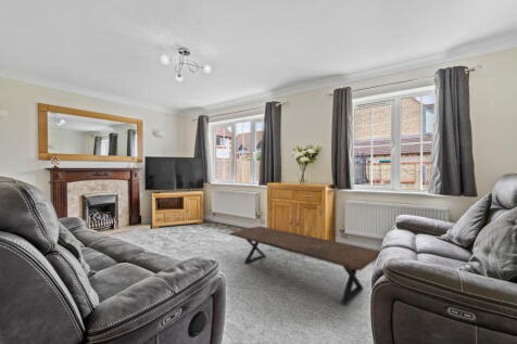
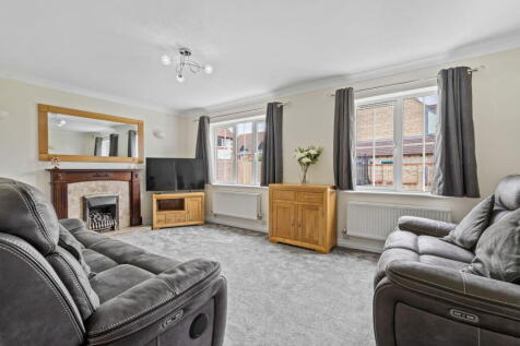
- coffee table [228,225,381,306]
